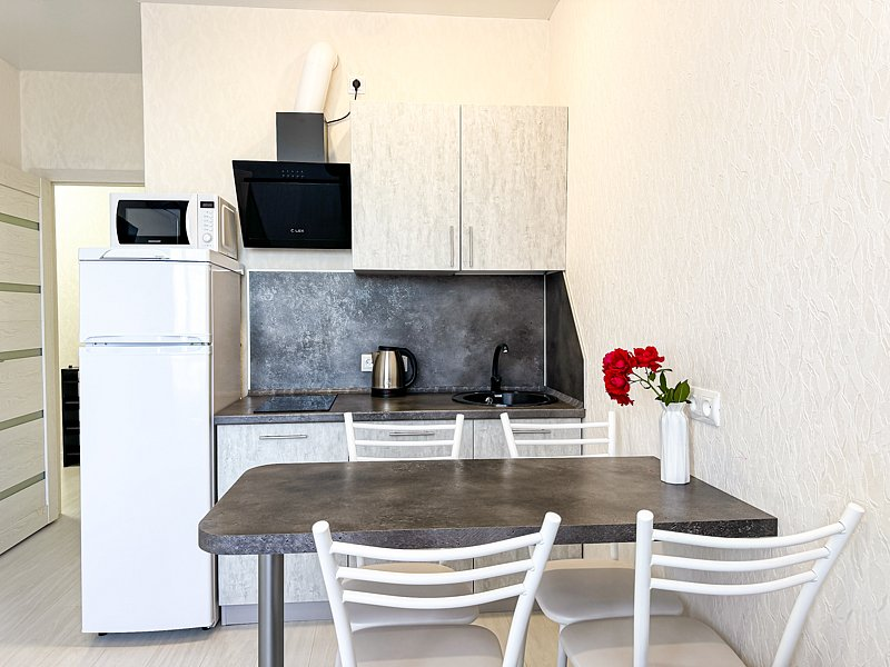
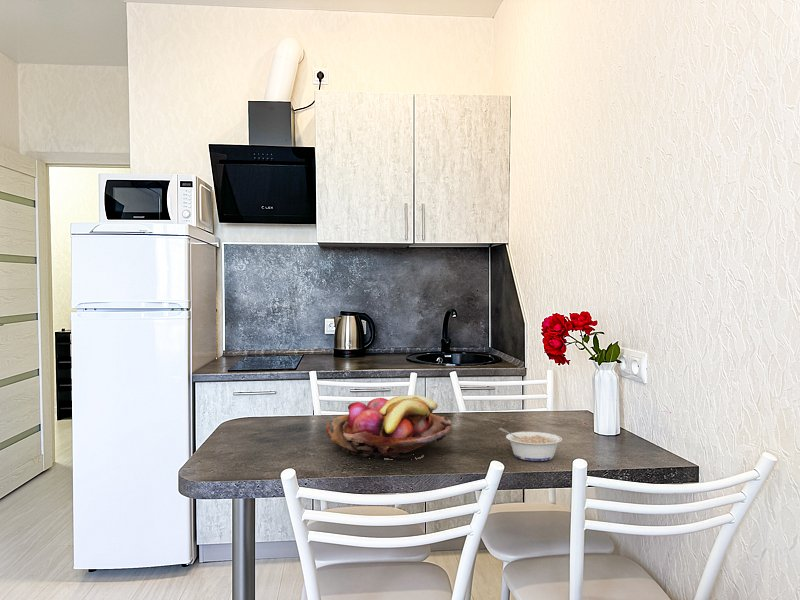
+ legume [498,427,563,462]
+ fruit basket [325,394,452,461]
